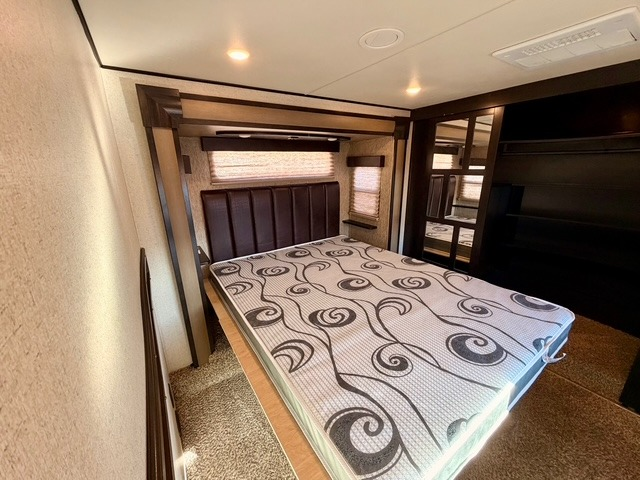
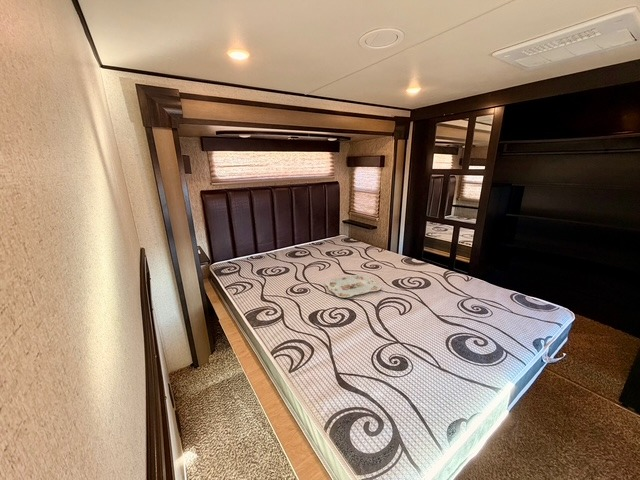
+ serving tray [324,274,382,298]
